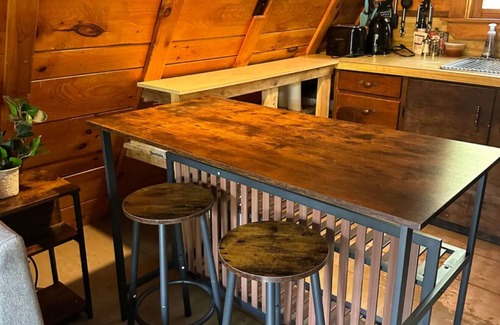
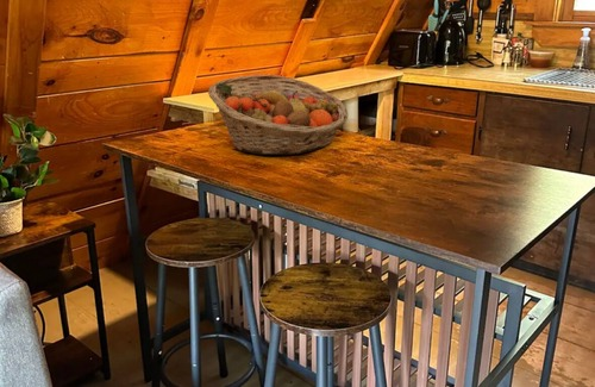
+ fruit basket [207,74,349,156]
